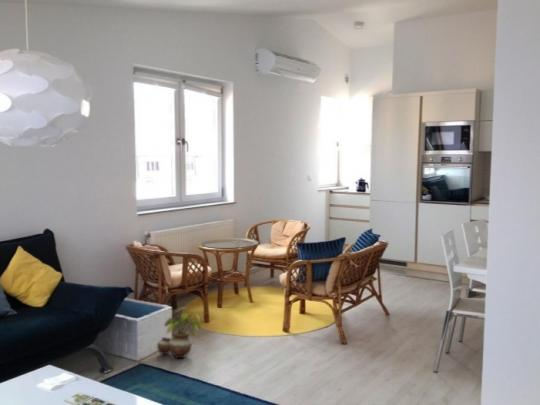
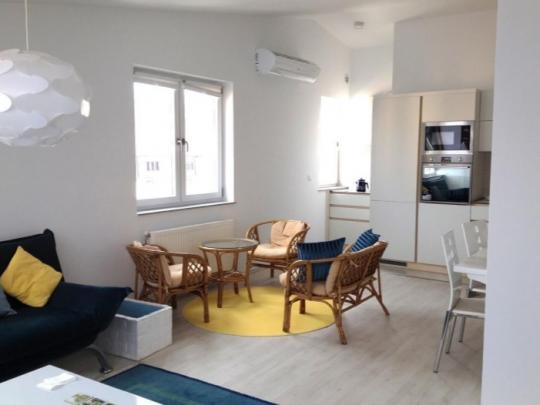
- potted plant [156,306,204,359]
